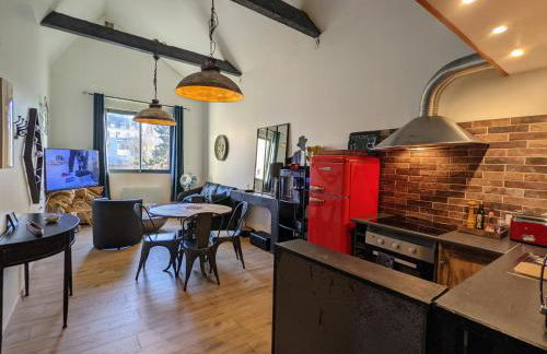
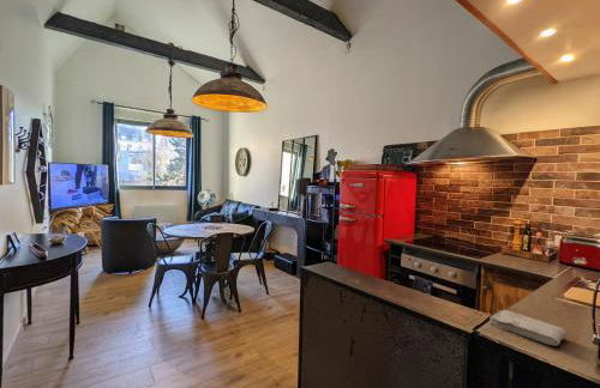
+ washcloth [488,309,568,346]
